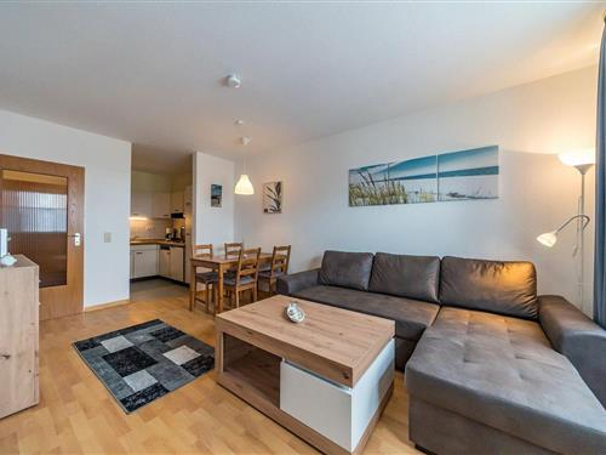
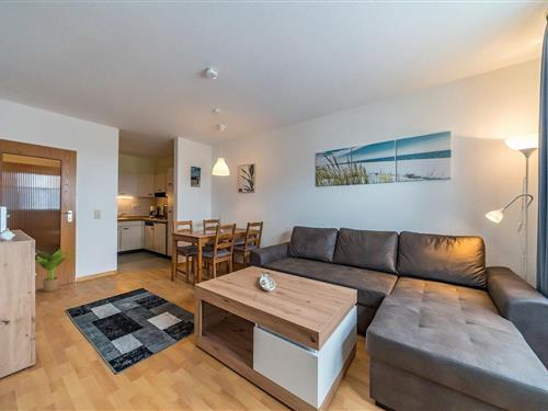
+ potted plant [35,248,76,293]
